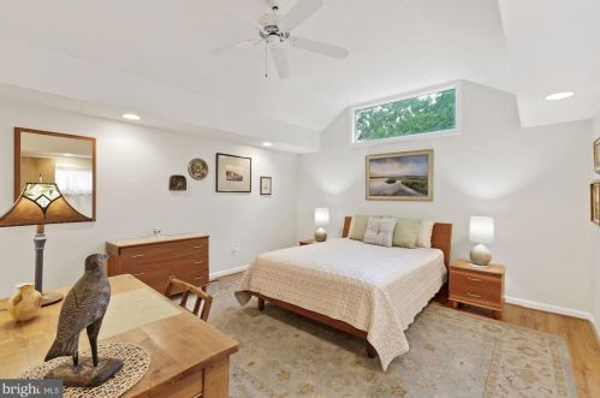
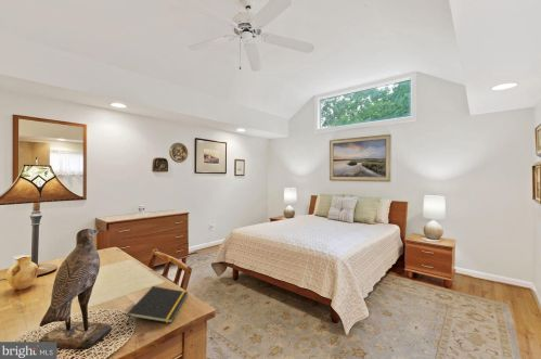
+ notepad [126,285,189,326]
